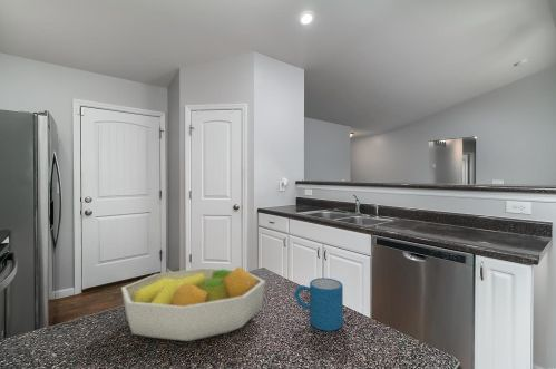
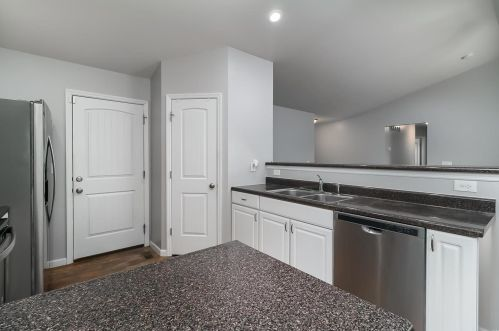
- mug [293,276,344,332]
- fruit bowl [120,265,266,342]
